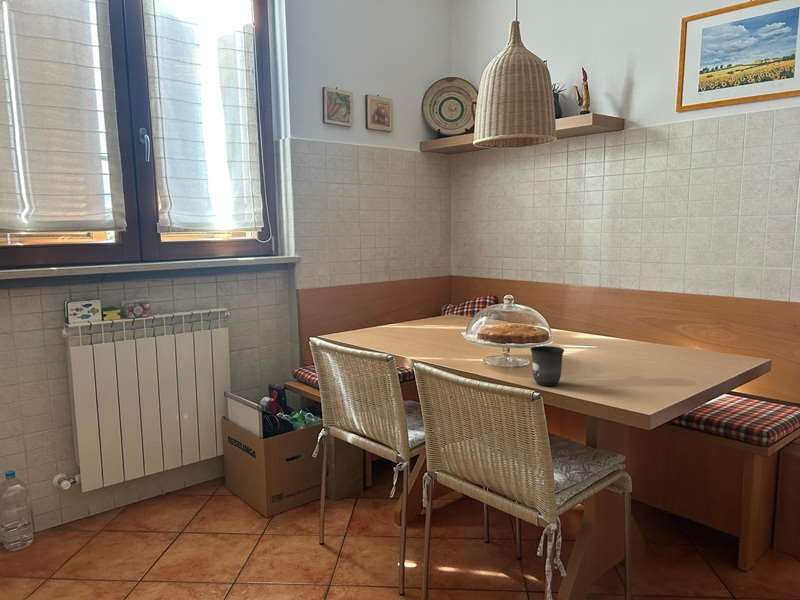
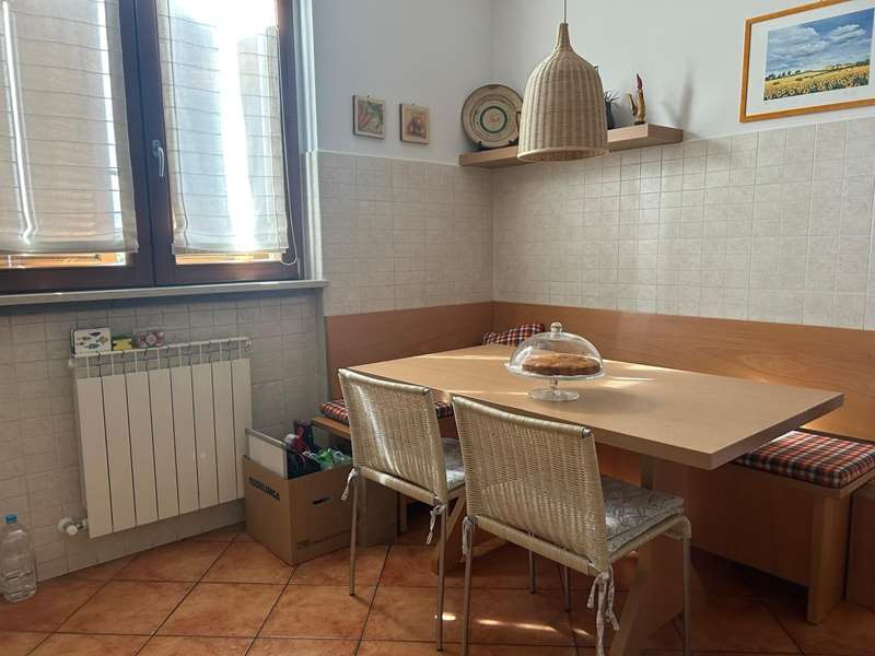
- mug [529,345,565,387]
